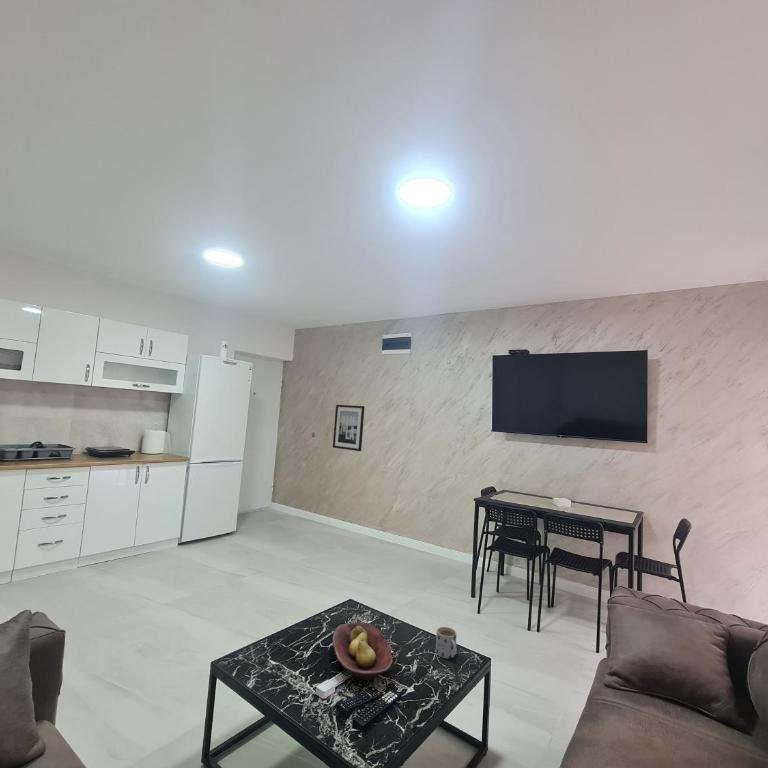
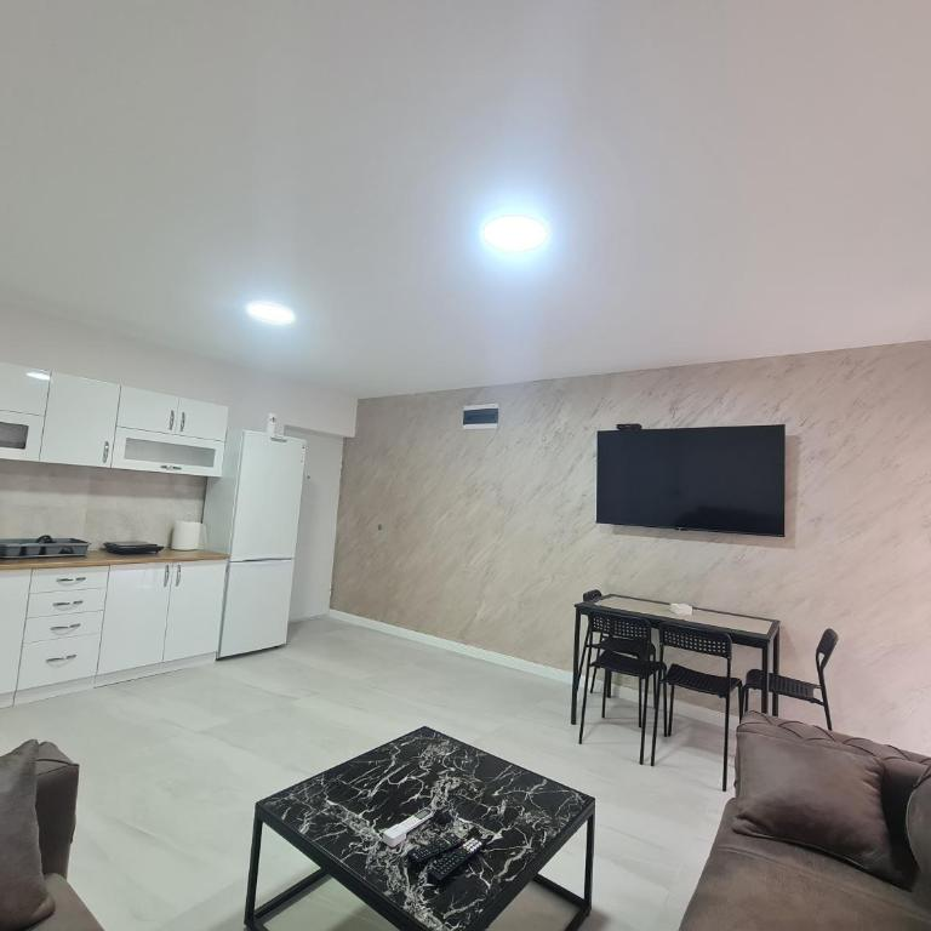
- wall art [332,404,366,452]
- mug [435,626,458,659]
- fruit bowl [332,621,394,681]
